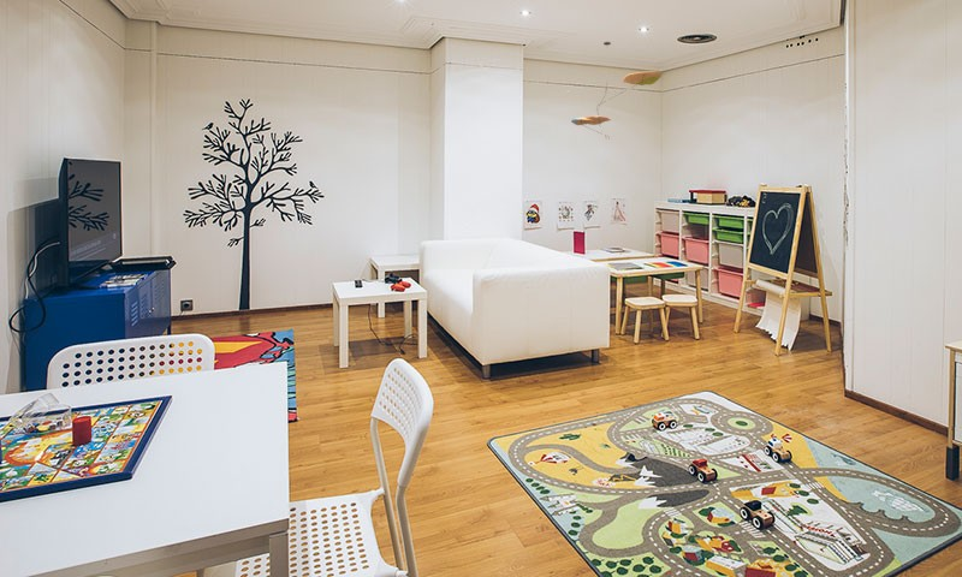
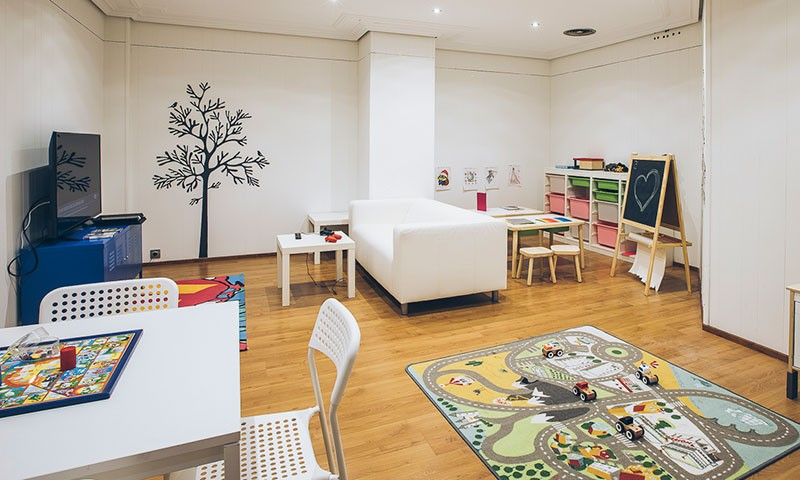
- ceiling mobile [570,41,663,138]
